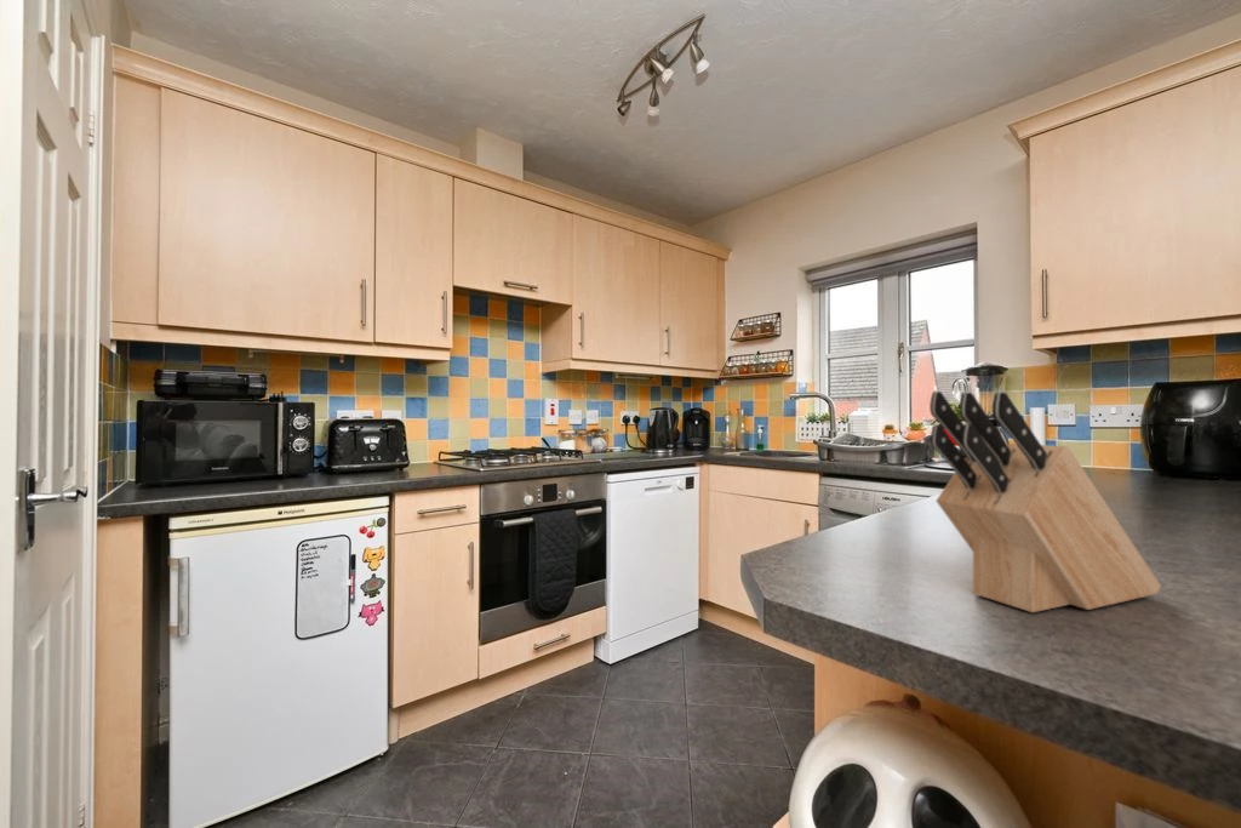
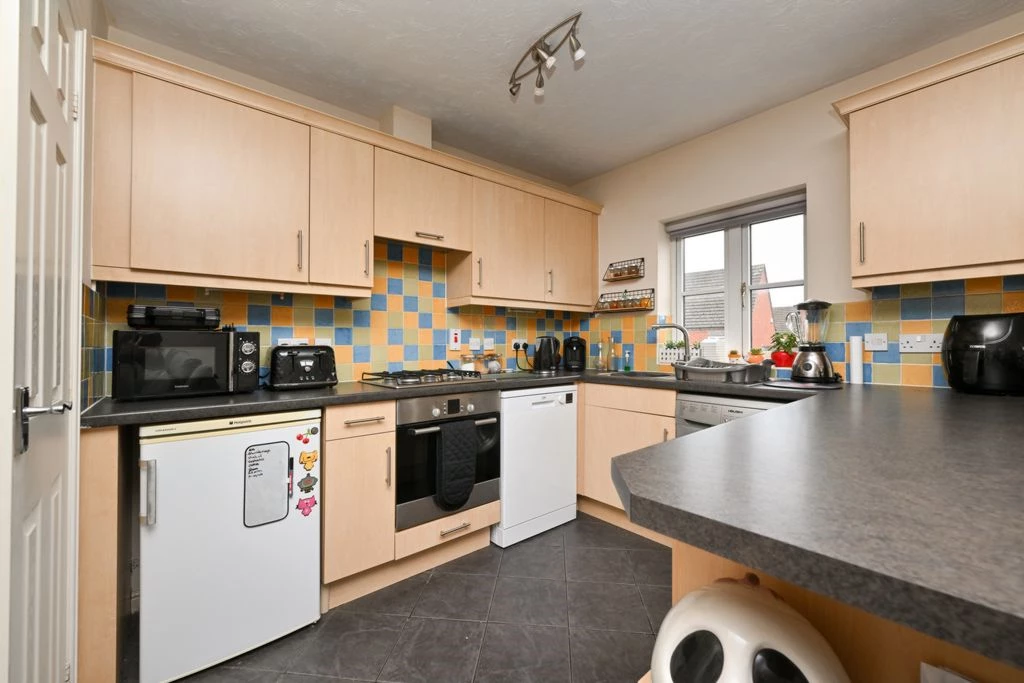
- knife block [928,390,1162,613]
